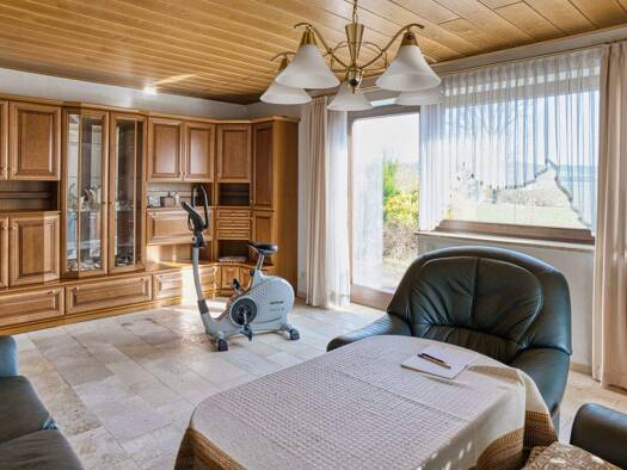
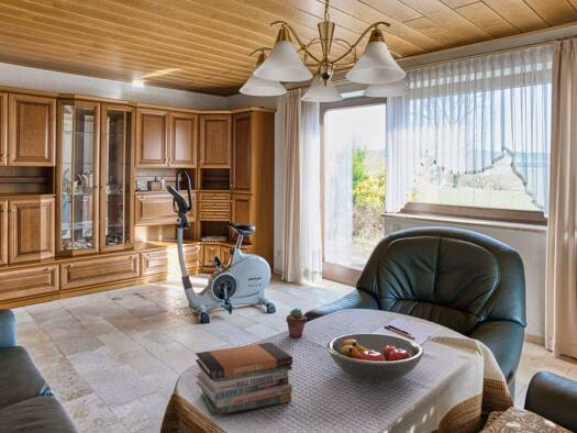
+ book stack [195,342,293,418]
+ potted succulent [286,308,308,338]
+ fruit bowl [326,332,424,382]
